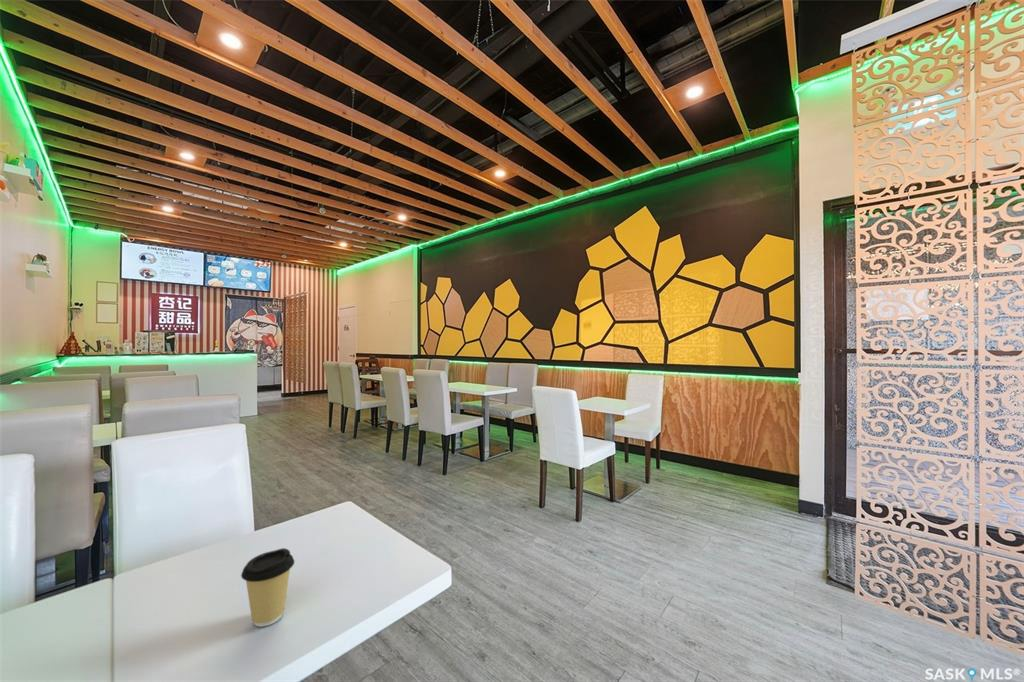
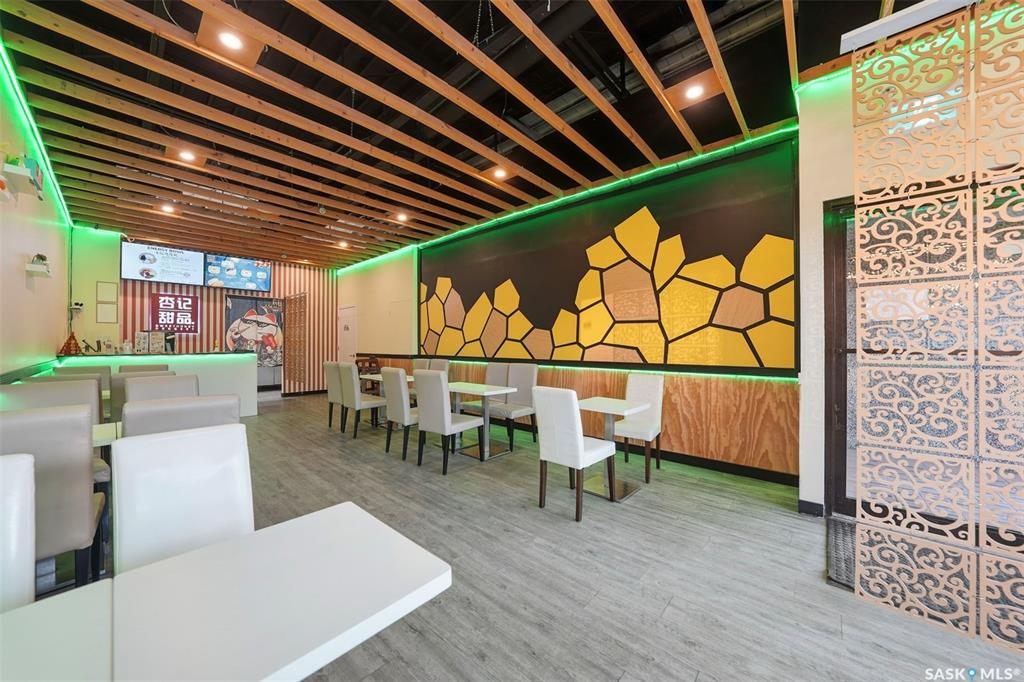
- coffee cup [240,547,295,628]
